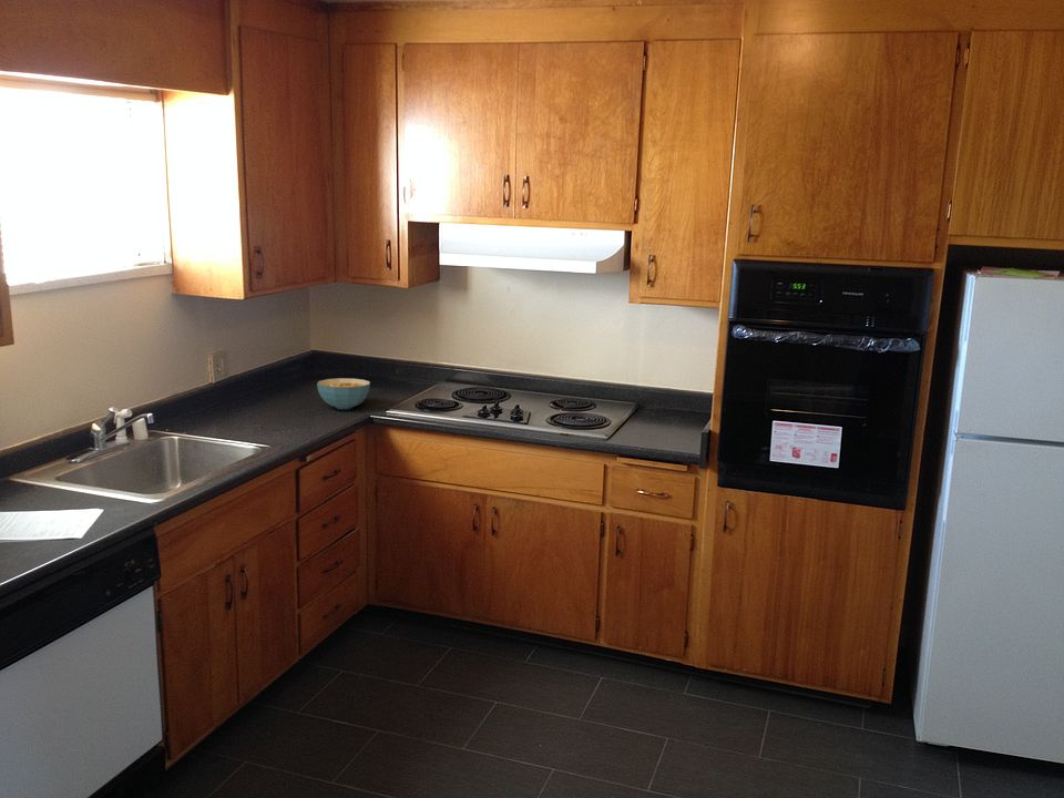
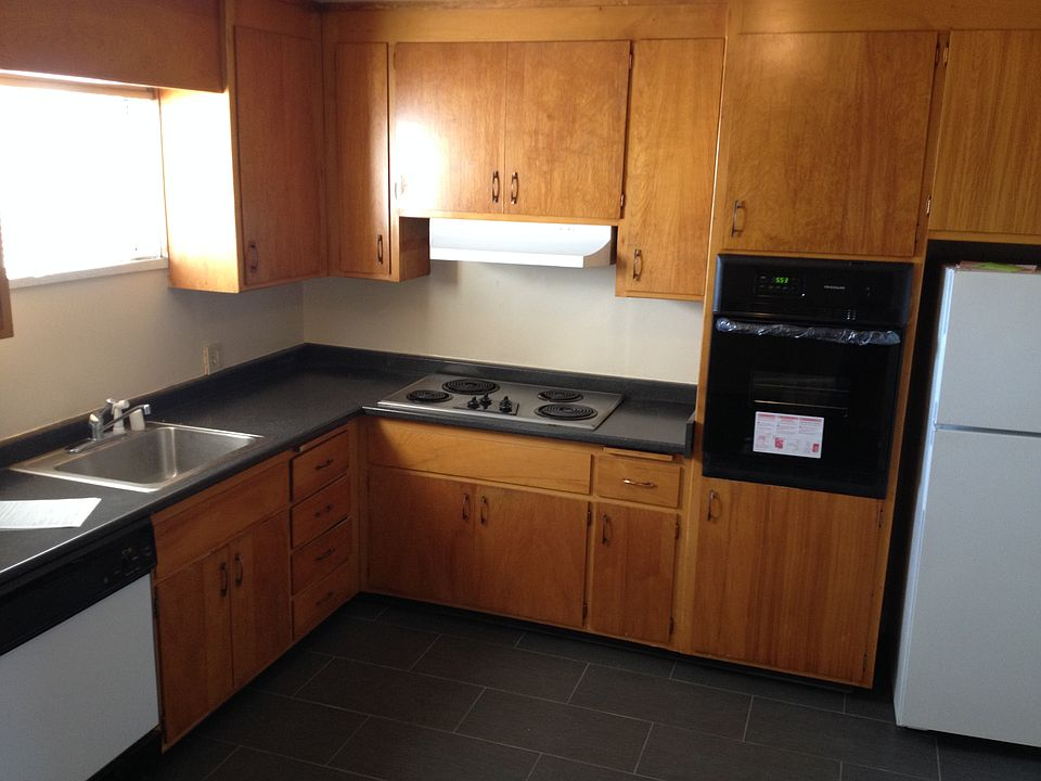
- cereal bowl [316,377,371,410]
